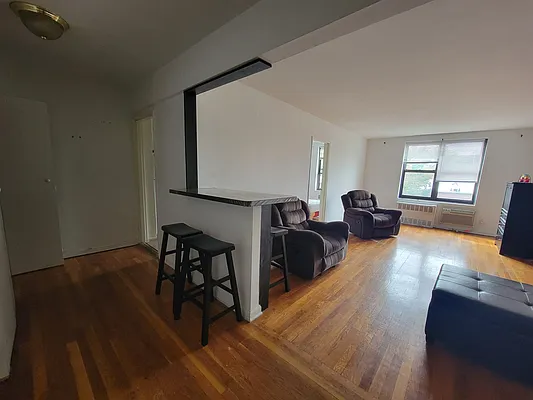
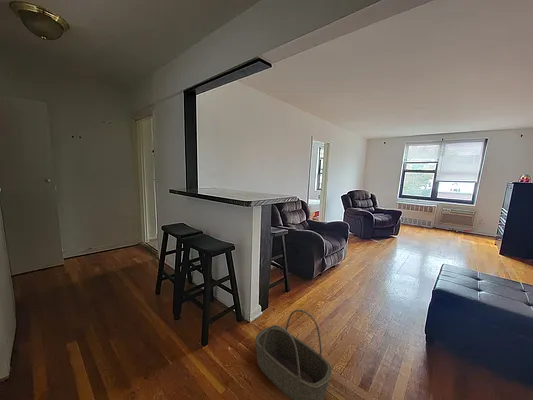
+ basket [254,309,333,400]
